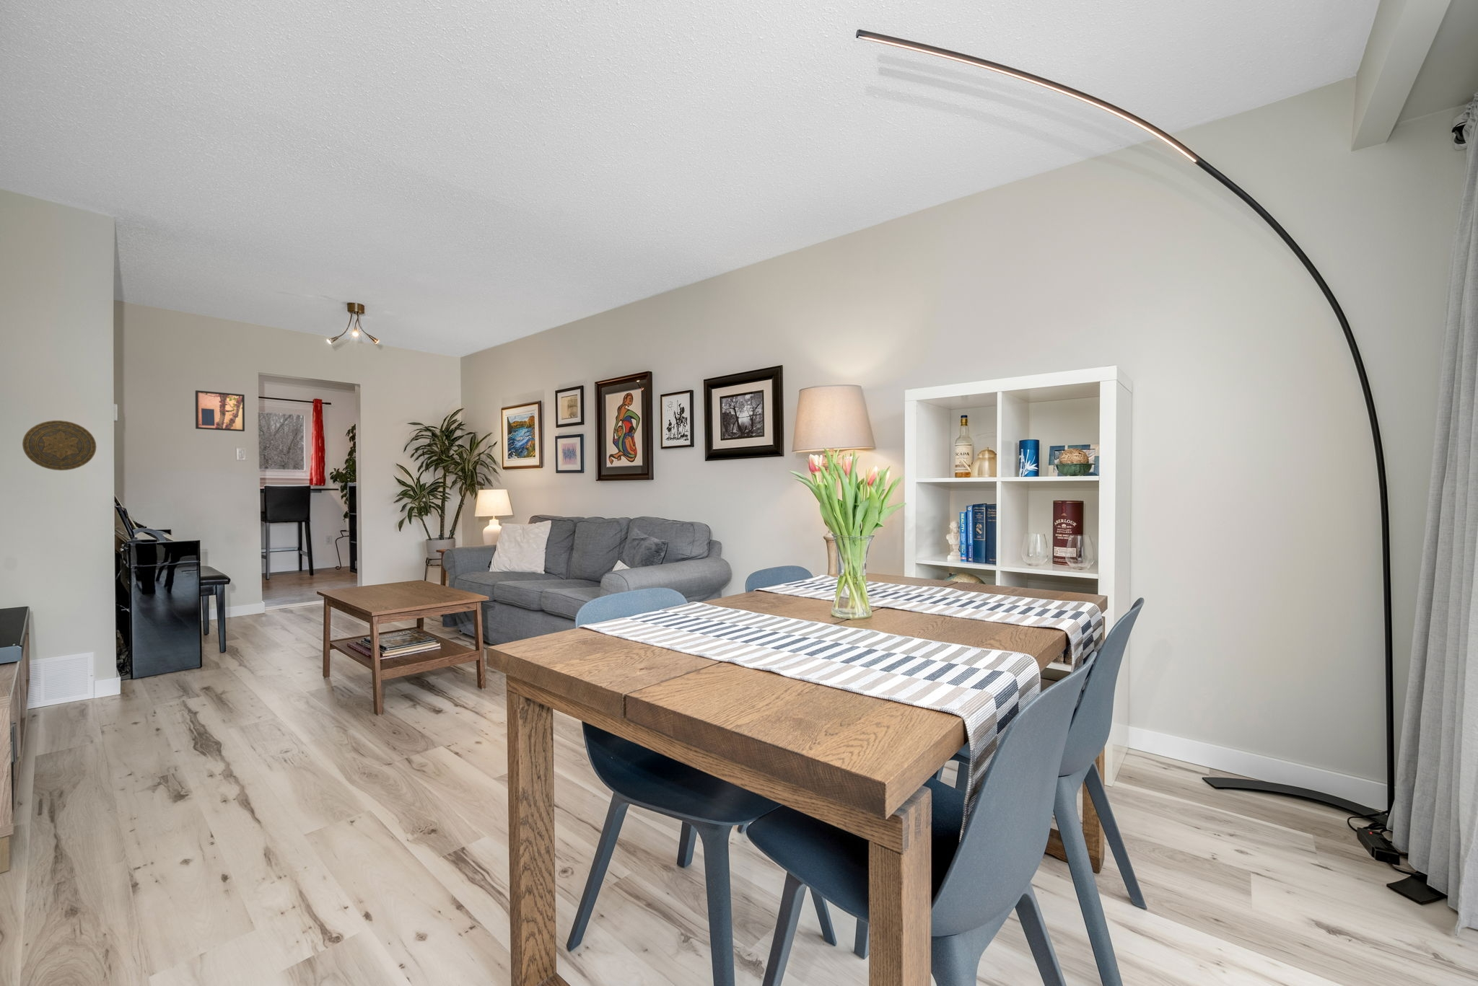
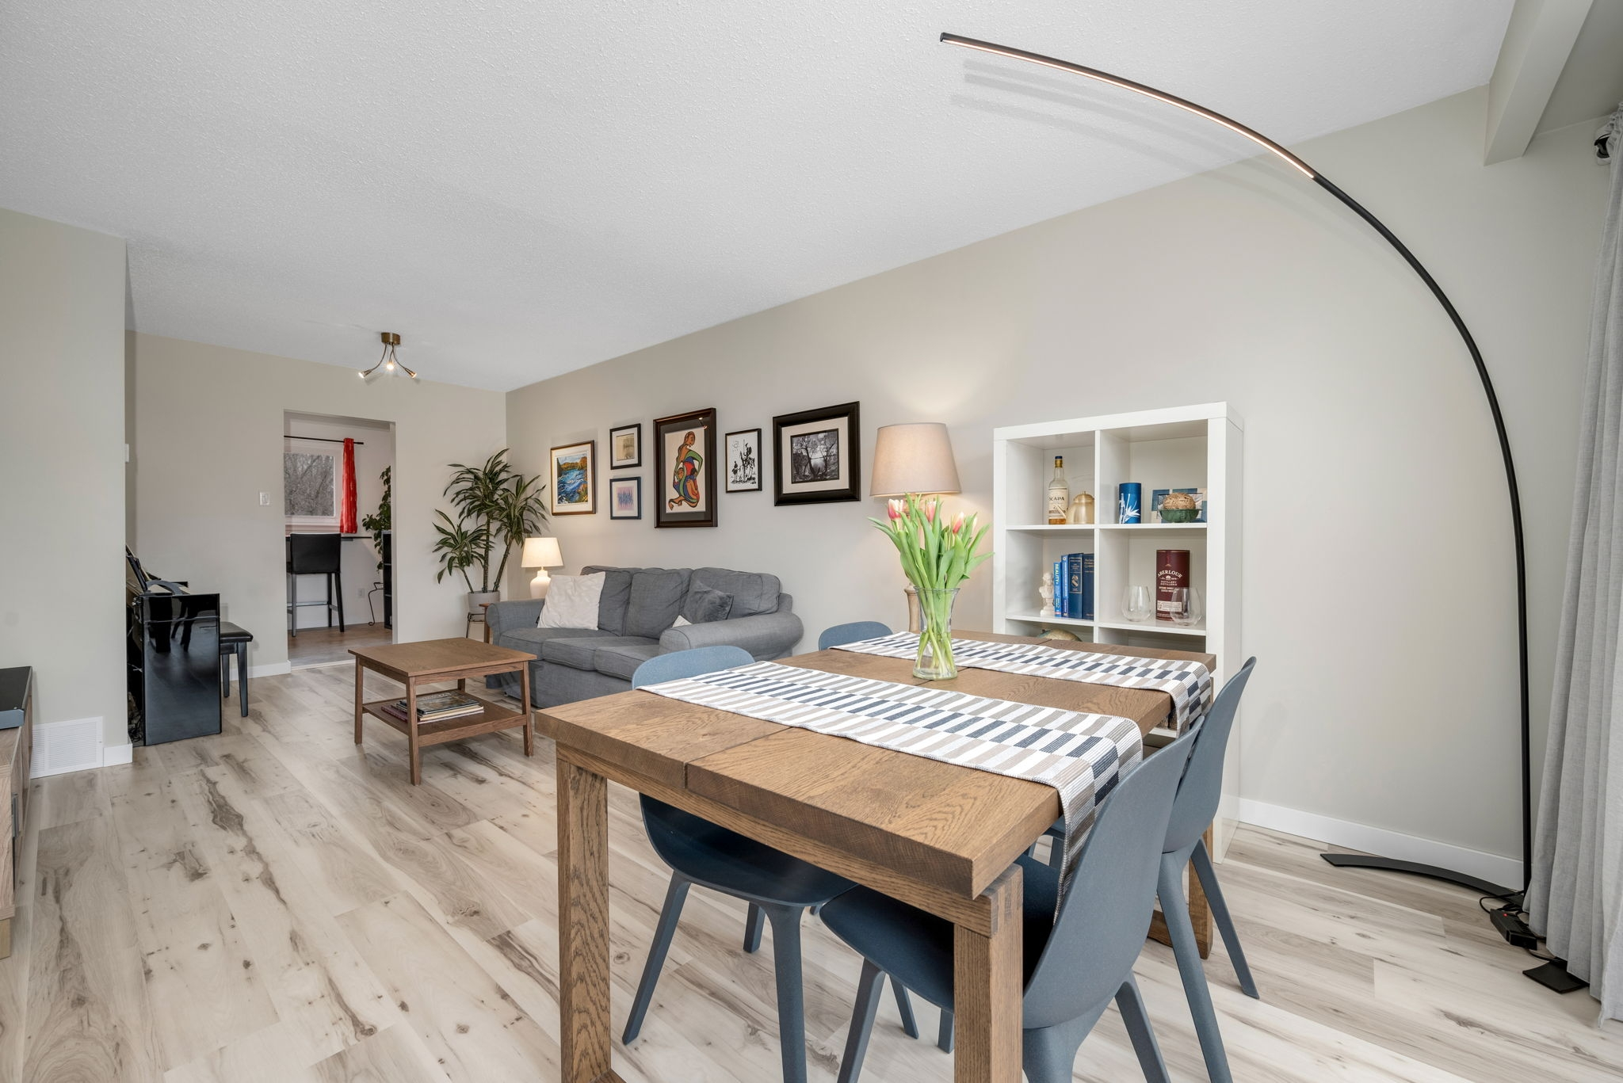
- decorative plate [22,419,98,471]
- wall art [195,390,245,432]
